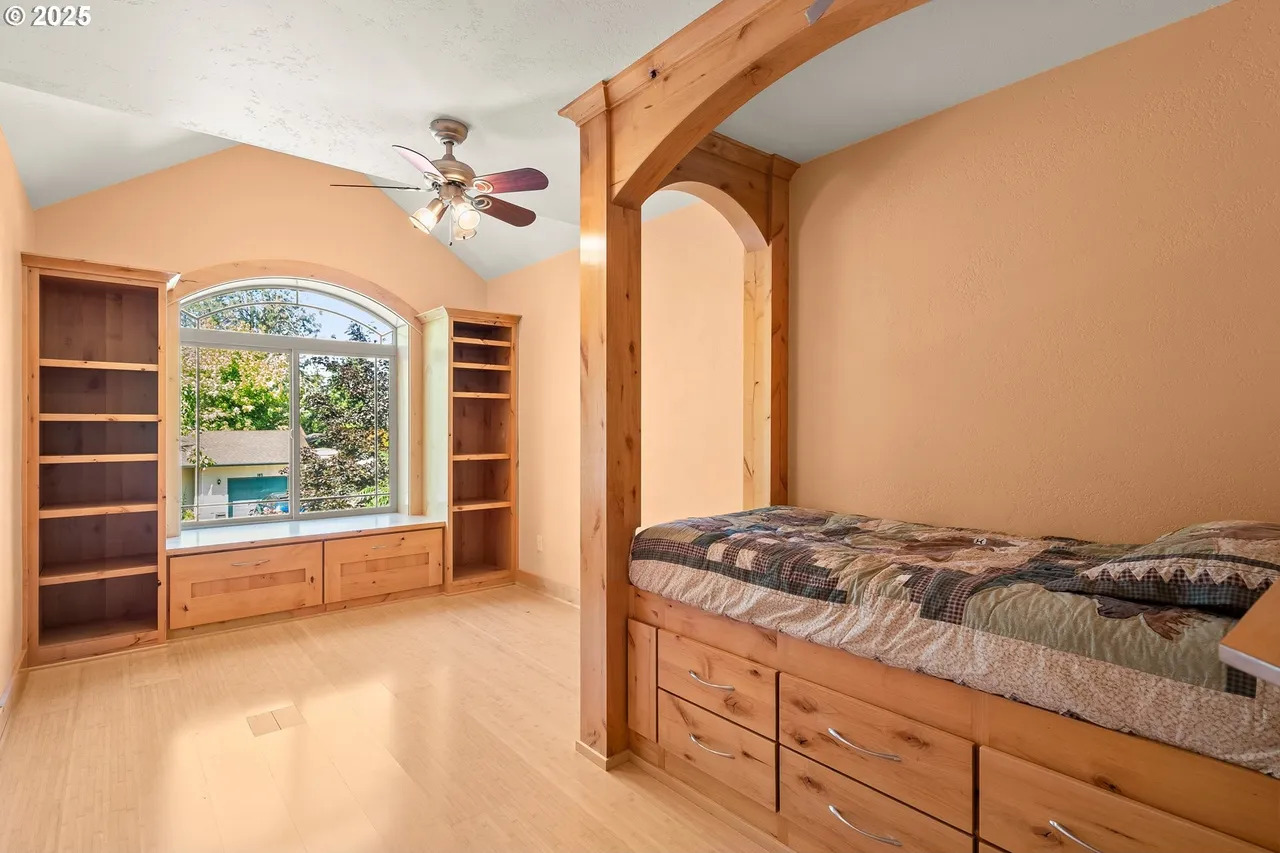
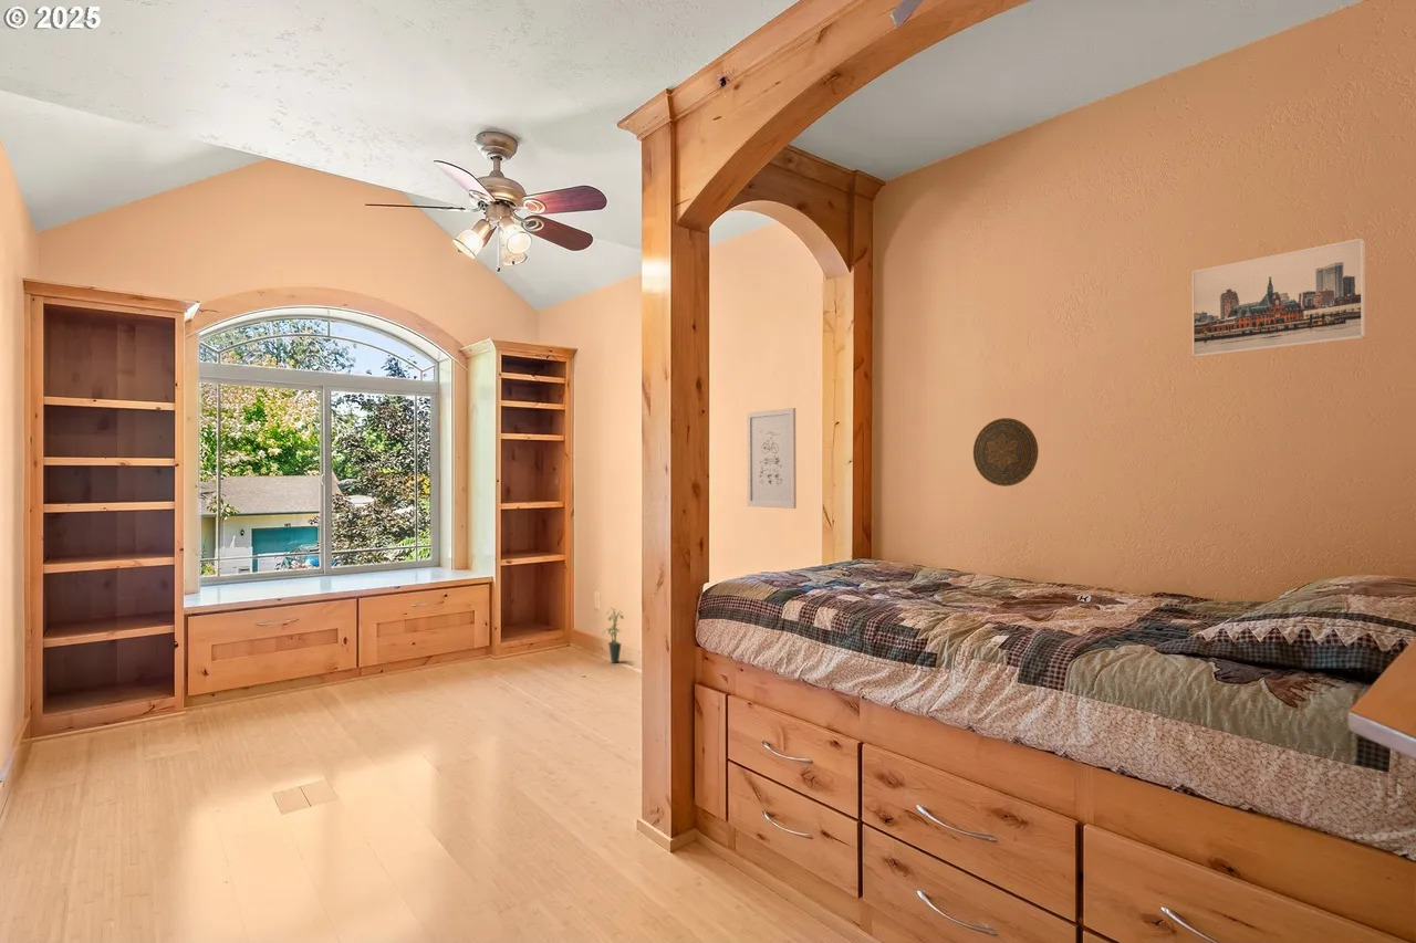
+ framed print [1190,237,1367,358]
+ potted plant [602,607,624,664]
+ wall art [746,407,798,510]
+ decorative plate [972,417,1040,488]
